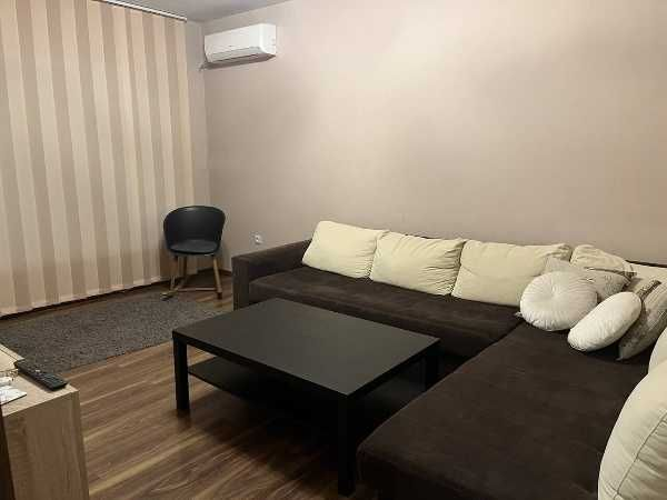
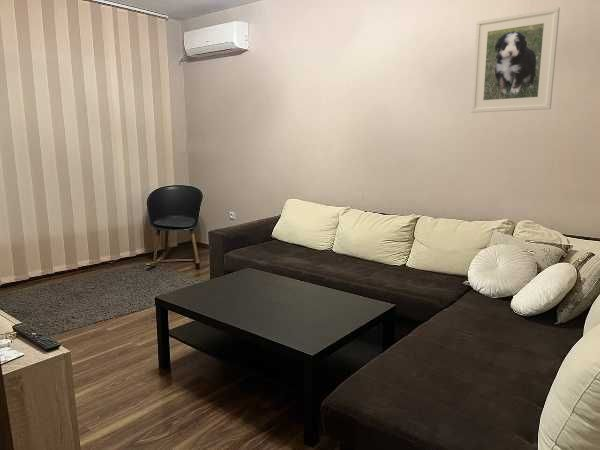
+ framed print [470,6,561,114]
